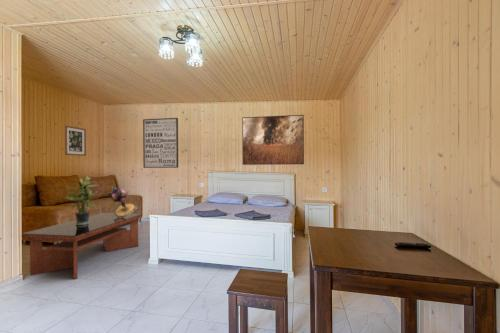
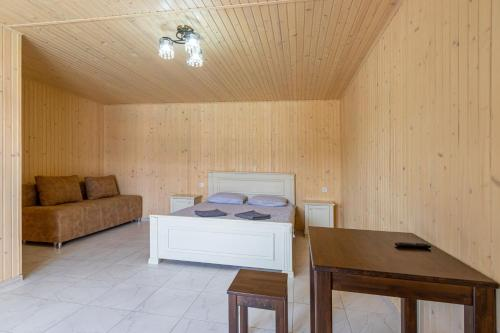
- bouquet [107,186,140,218]
- wall art [64,124,87,157]
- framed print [241,114,305,166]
- coffee table [21,212,143,280]
- potted plant [64,176,98,225]
- wall art [142,117,179,169]
